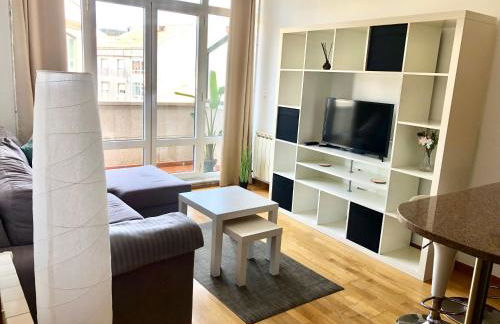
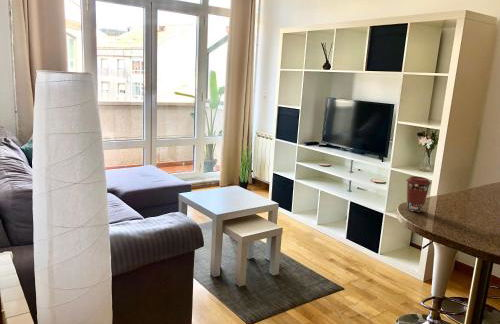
+ coffee cup [405,175,432,213]
